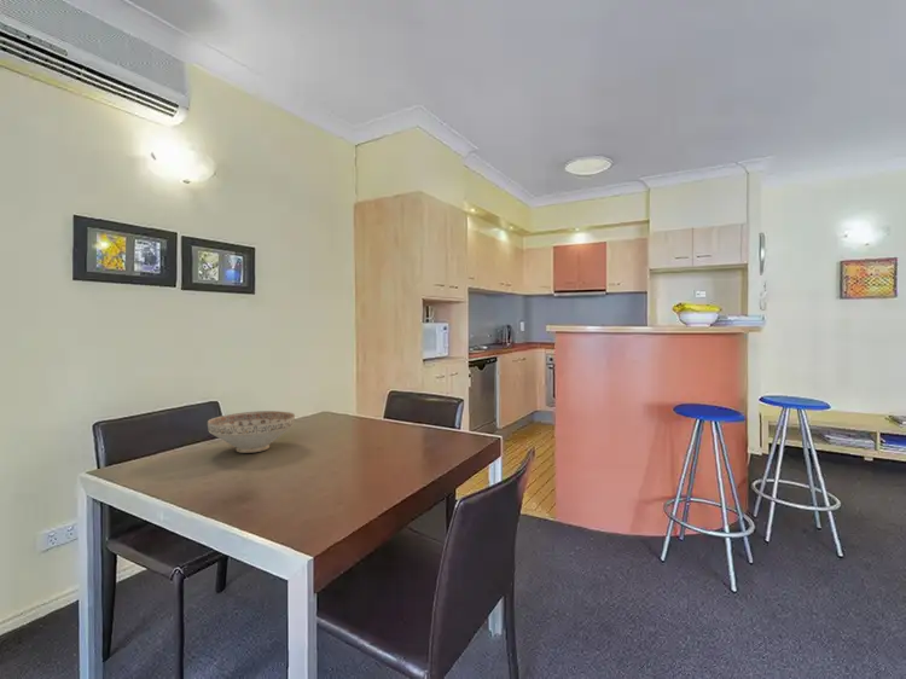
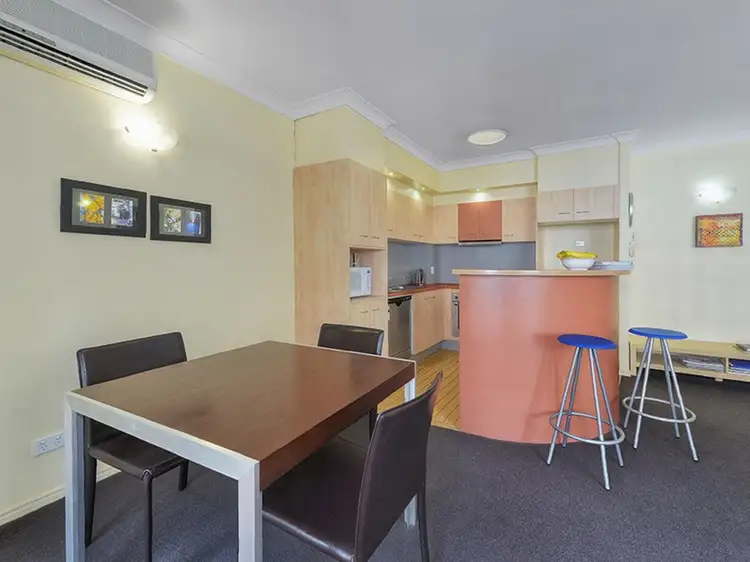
- decorative bowl [207,410,296,454]
